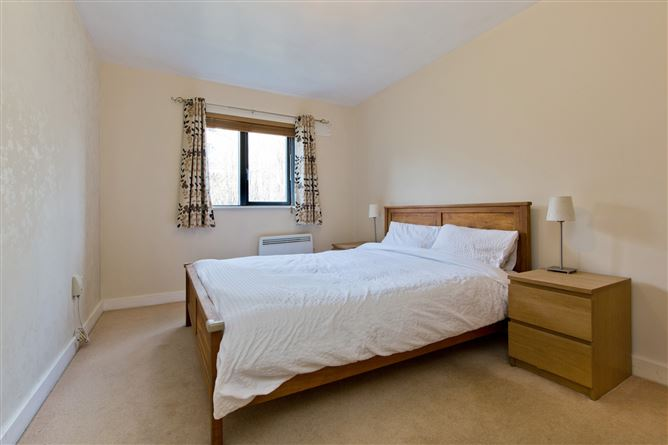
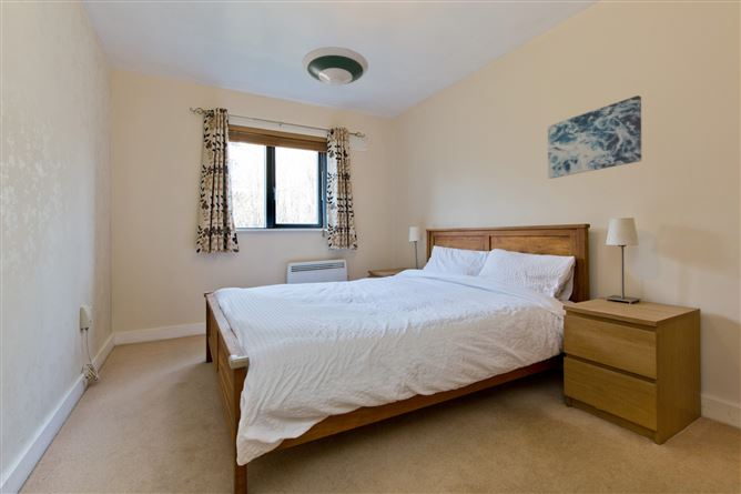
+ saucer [302,46,369,87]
+ wall art [547,94,642,180]
